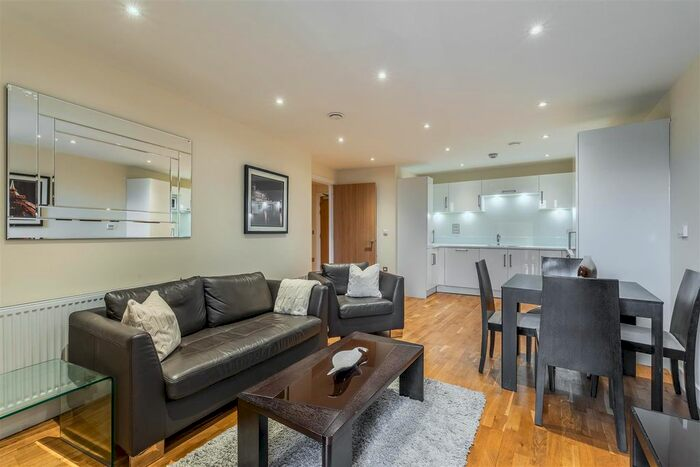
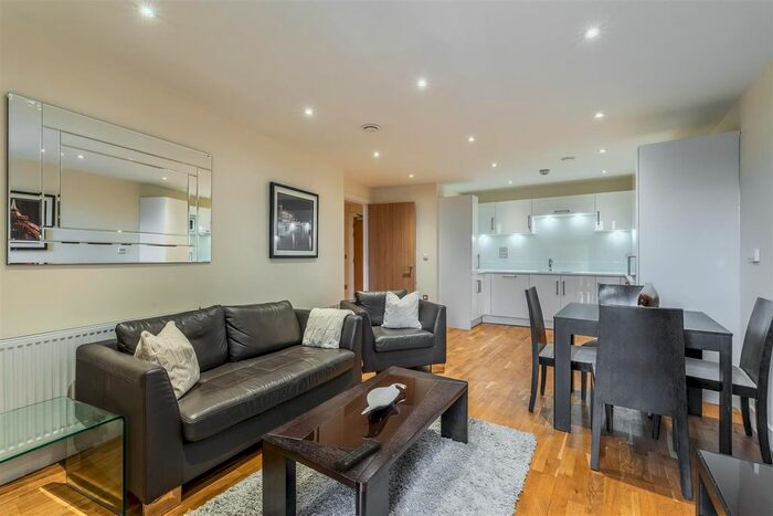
+ remote control [333,438,383,472]
